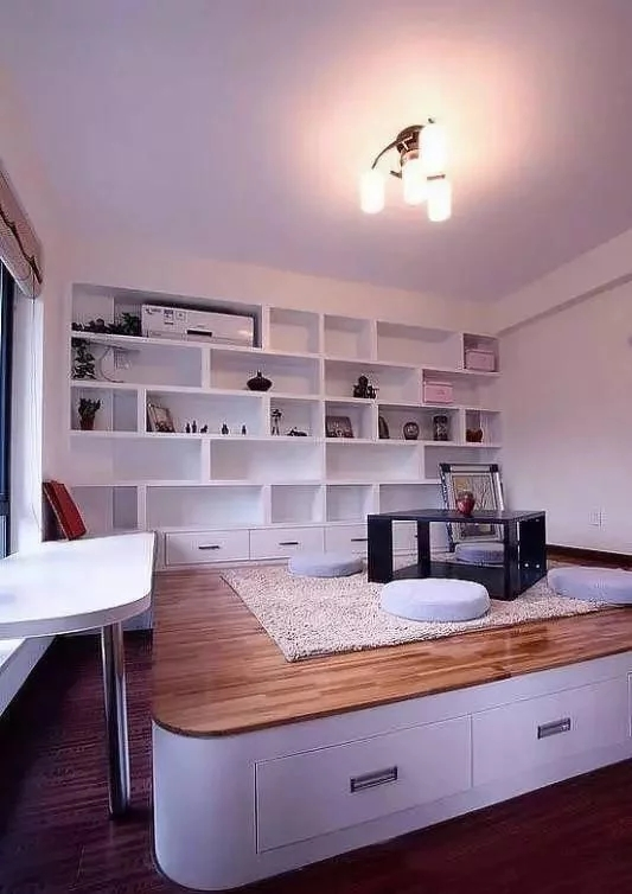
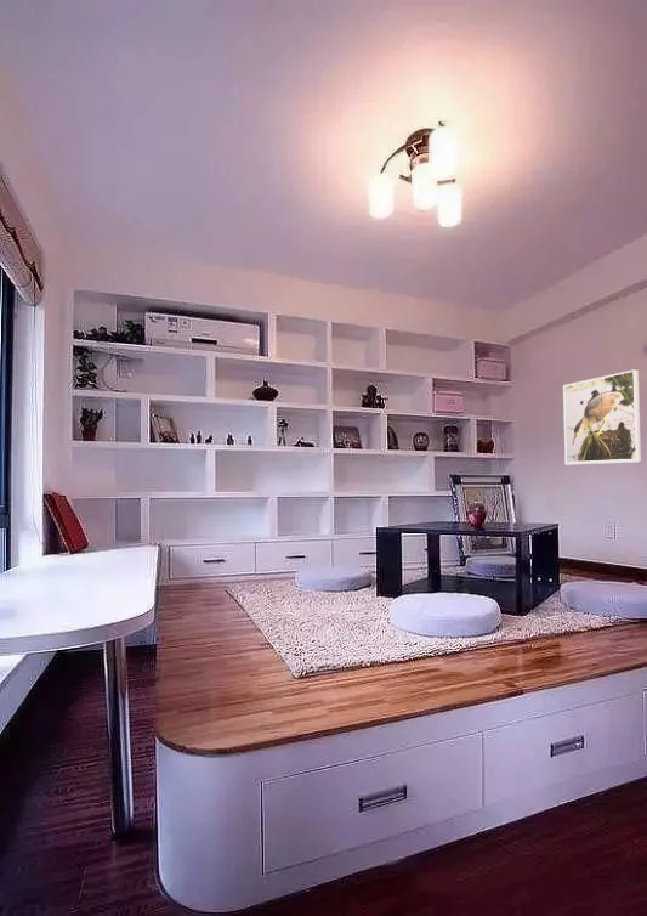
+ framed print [562,368,642,465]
